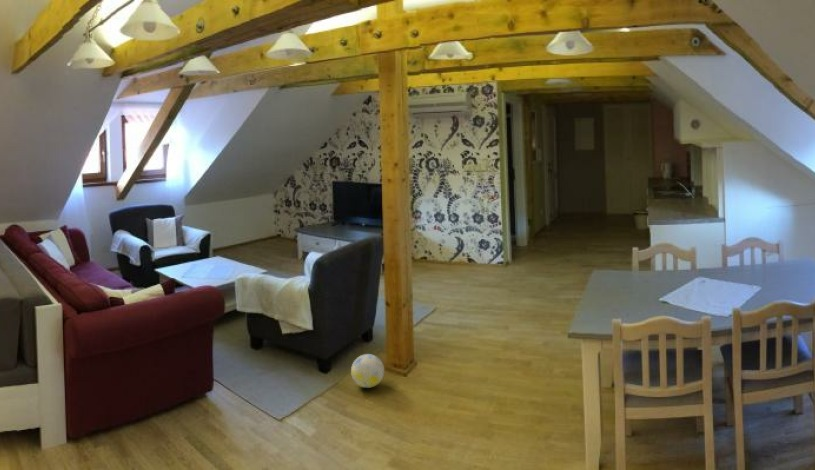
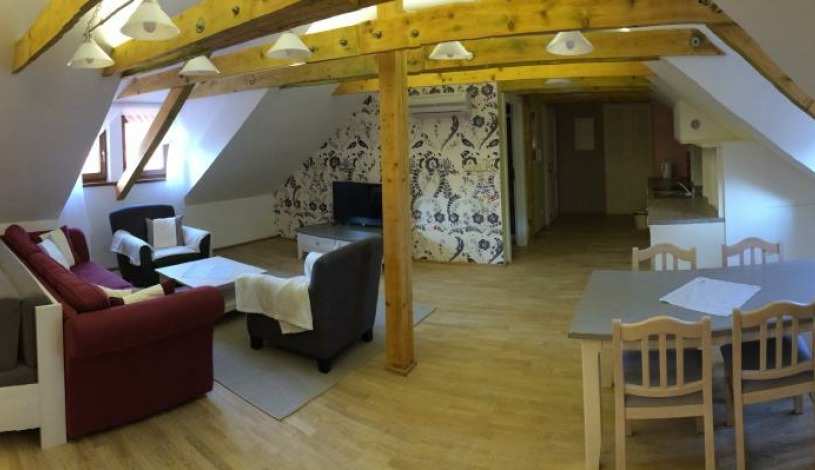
- ball [350,353,385,389]
